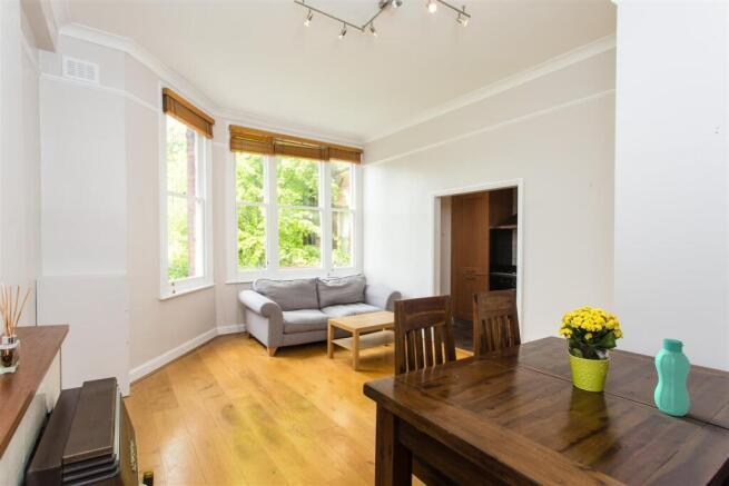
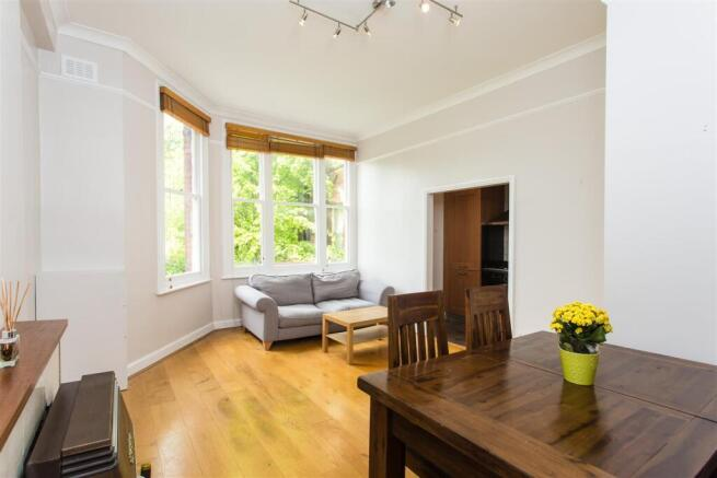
- bottle [653,338,691,417]
